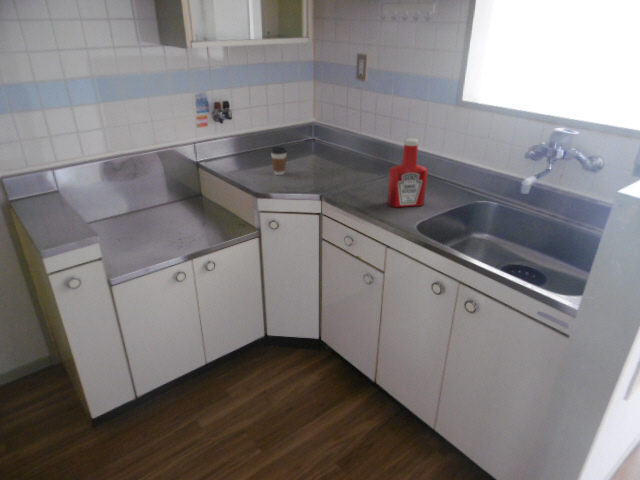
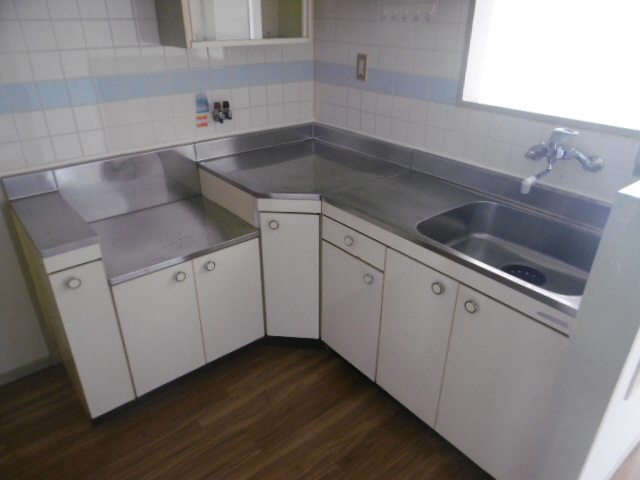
- coffee cup [270,146,288,176]
- soap bottle [386,137,429,208]
